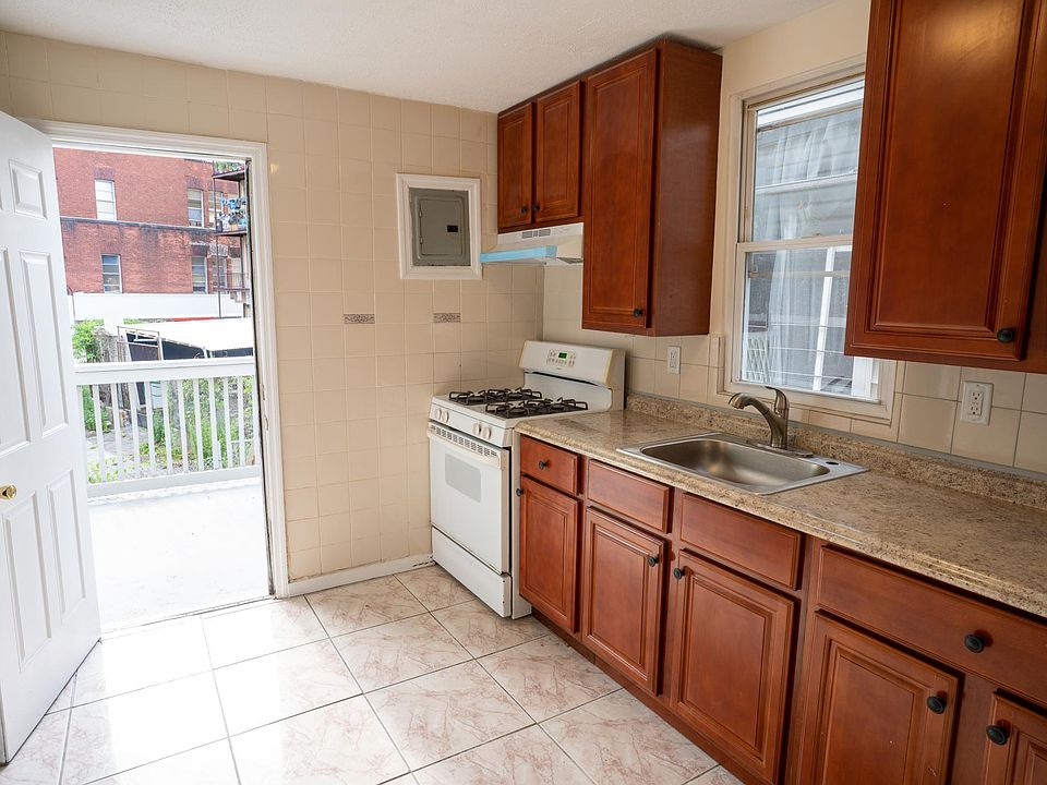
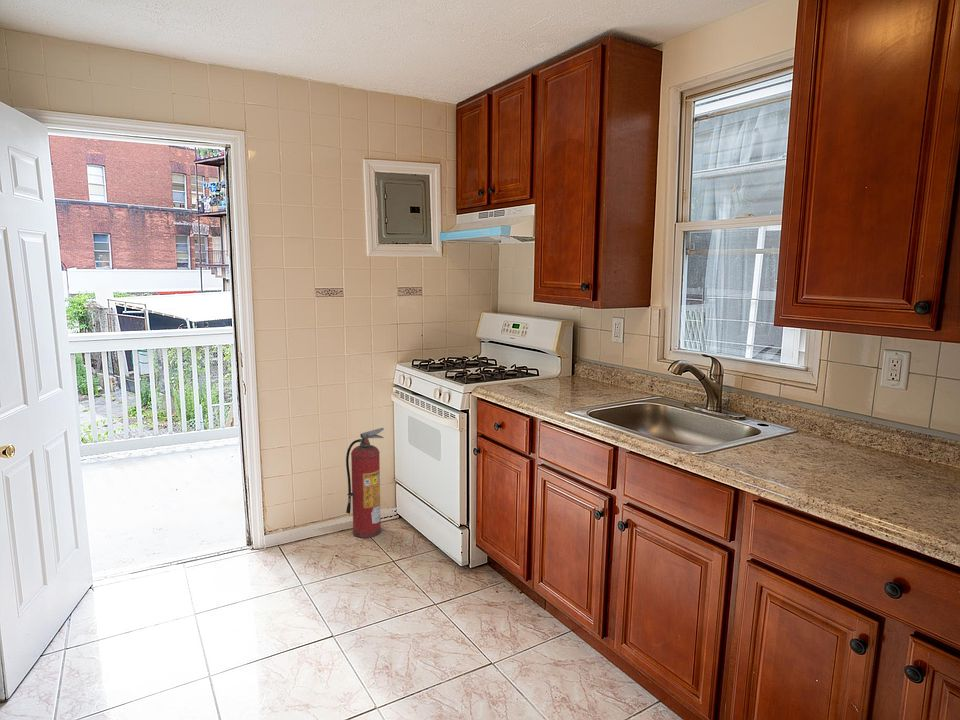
+ fire extinguisher [345,427,385,539]
